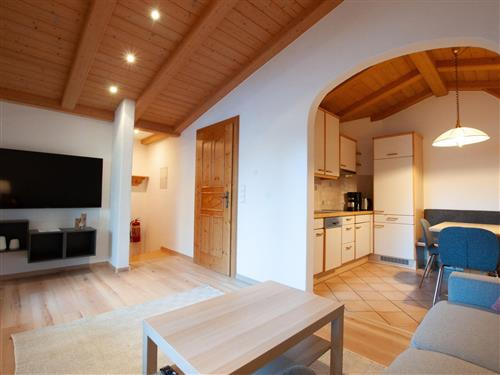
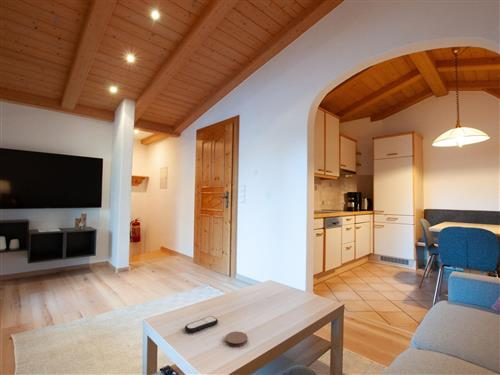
+ coaster [225,330,248,348]
+ remote control [184,315,219,334]
